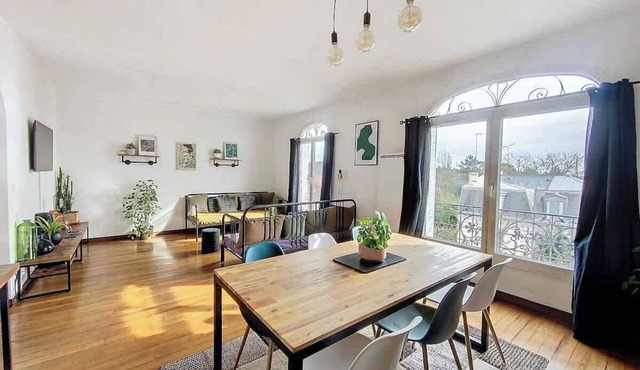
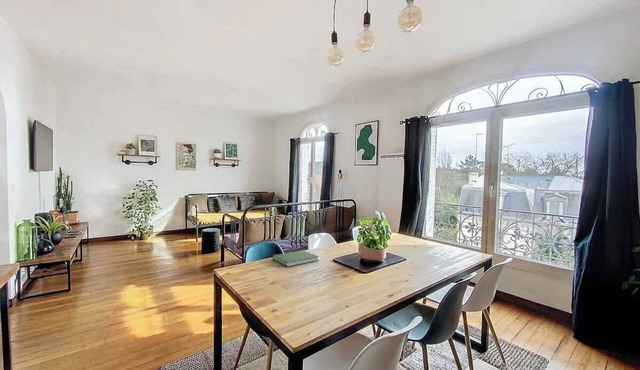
+ hardcover book [271,249,319,268]
